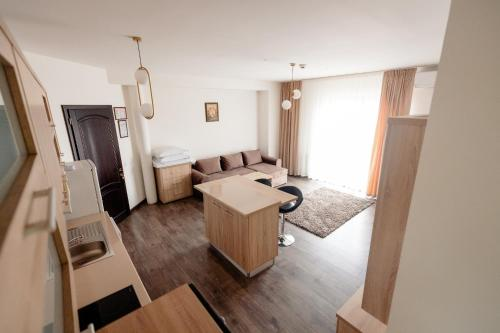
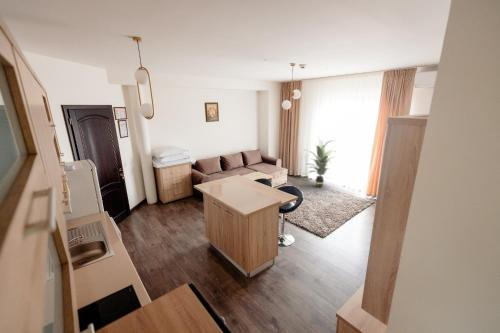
+ indoor plant [305,136,336,188]
